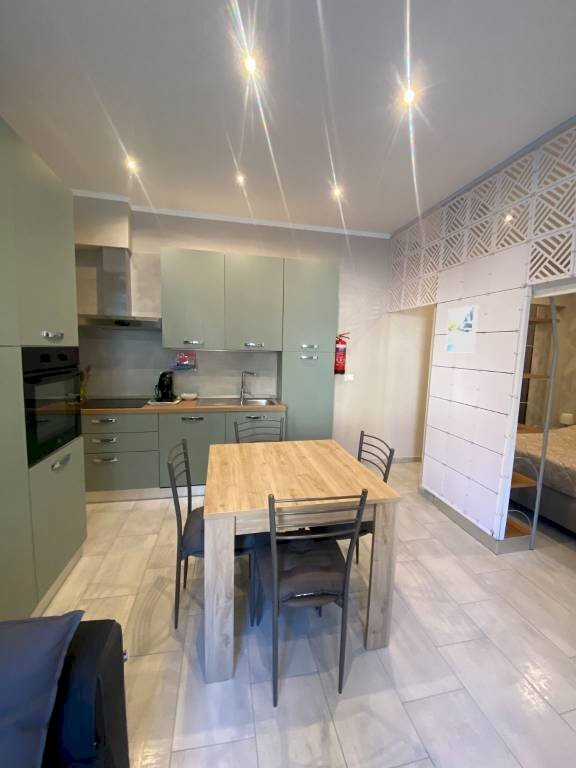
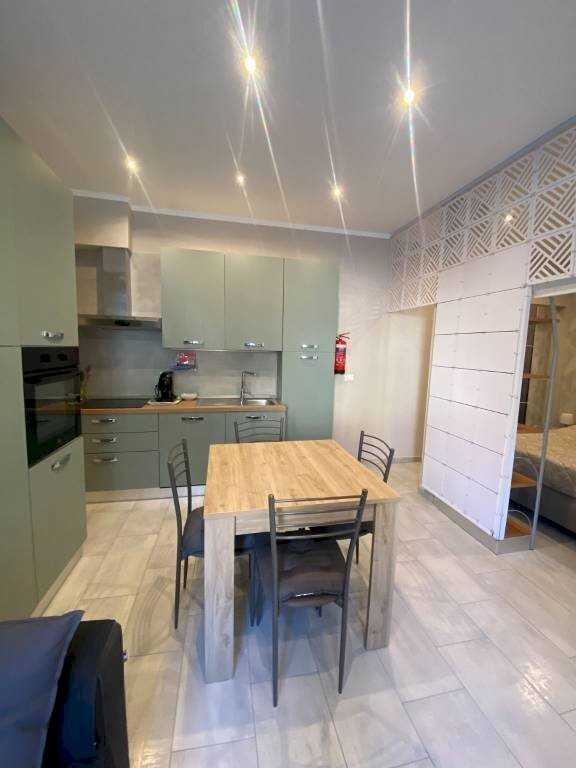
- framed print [444,304,479,353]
